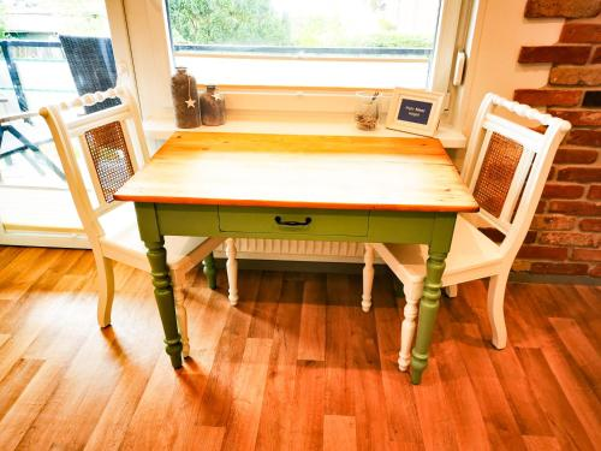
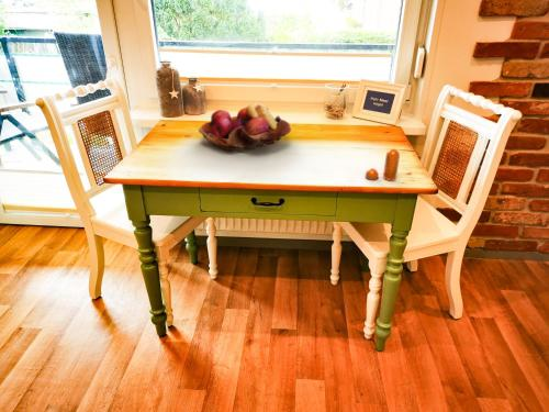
+ fruit basket [198,102,292,152]
+ pepper shaker [365,148,401,181]
